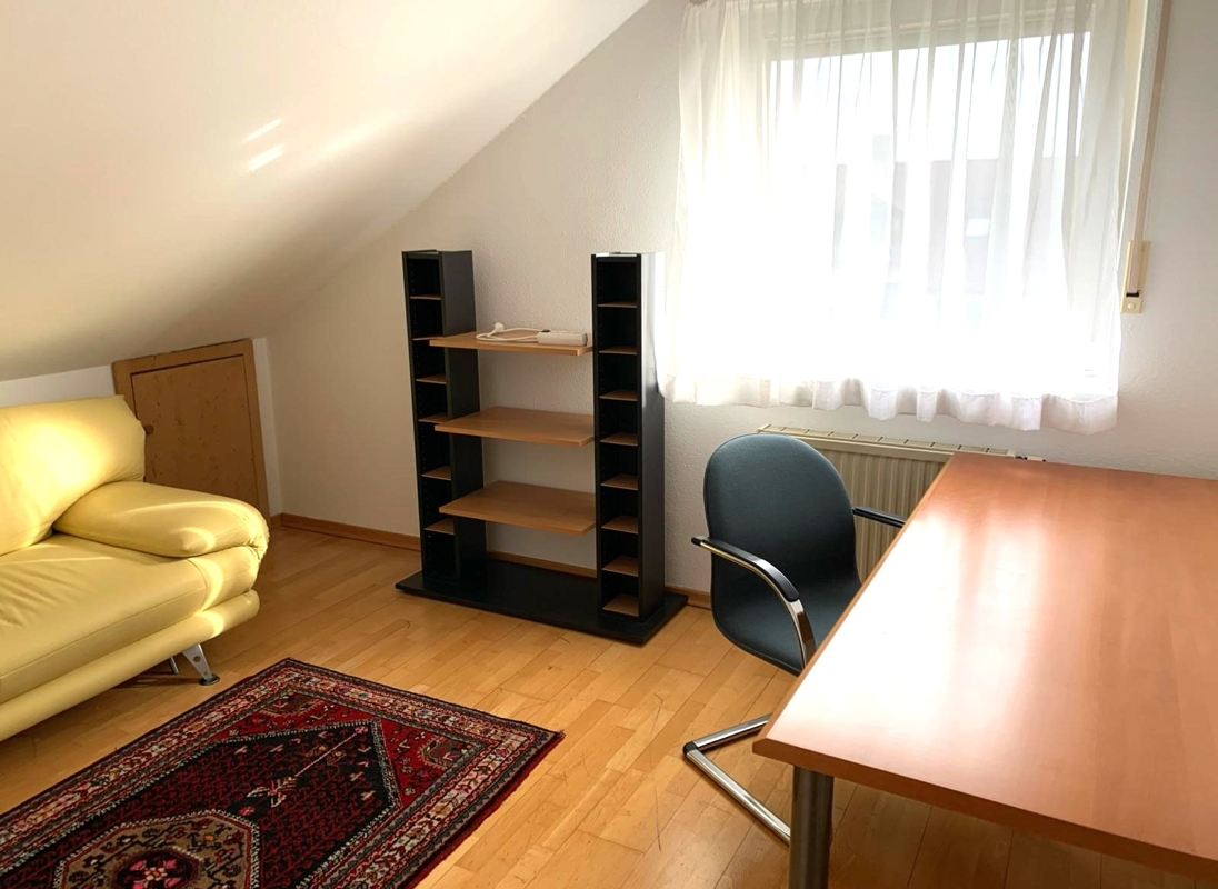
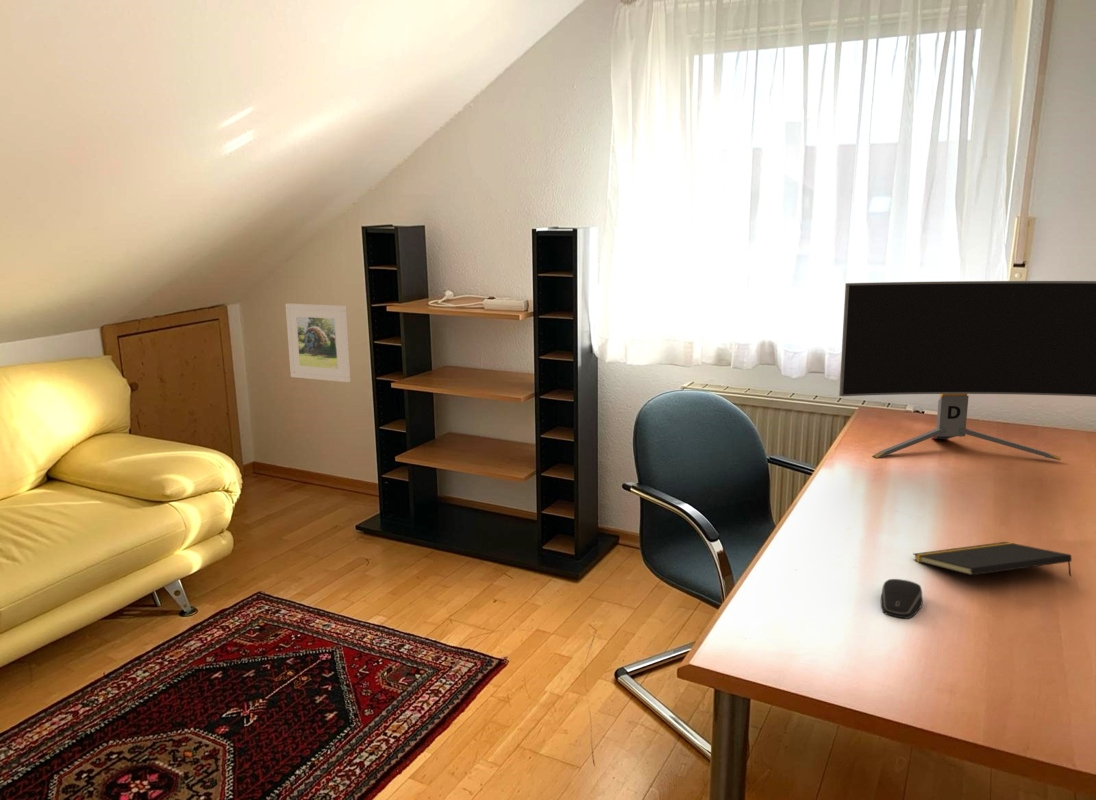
+ notepad [912,541,1073,577]
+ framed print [284,303,351,383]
+ computer mouse [880,578,923,619]
+ computer monitor [838,280,1096,461]
